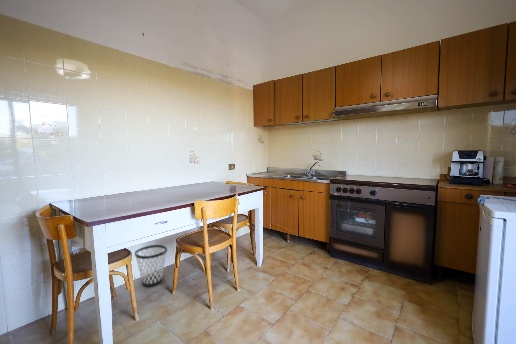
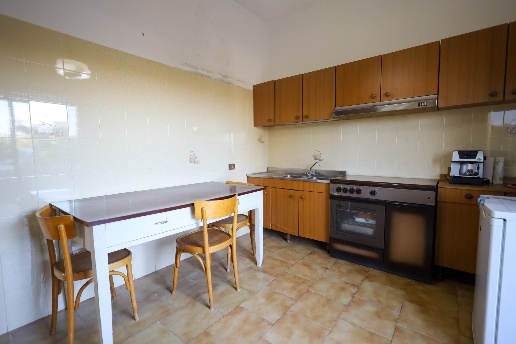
- wastebasket [134,244,168,288]
